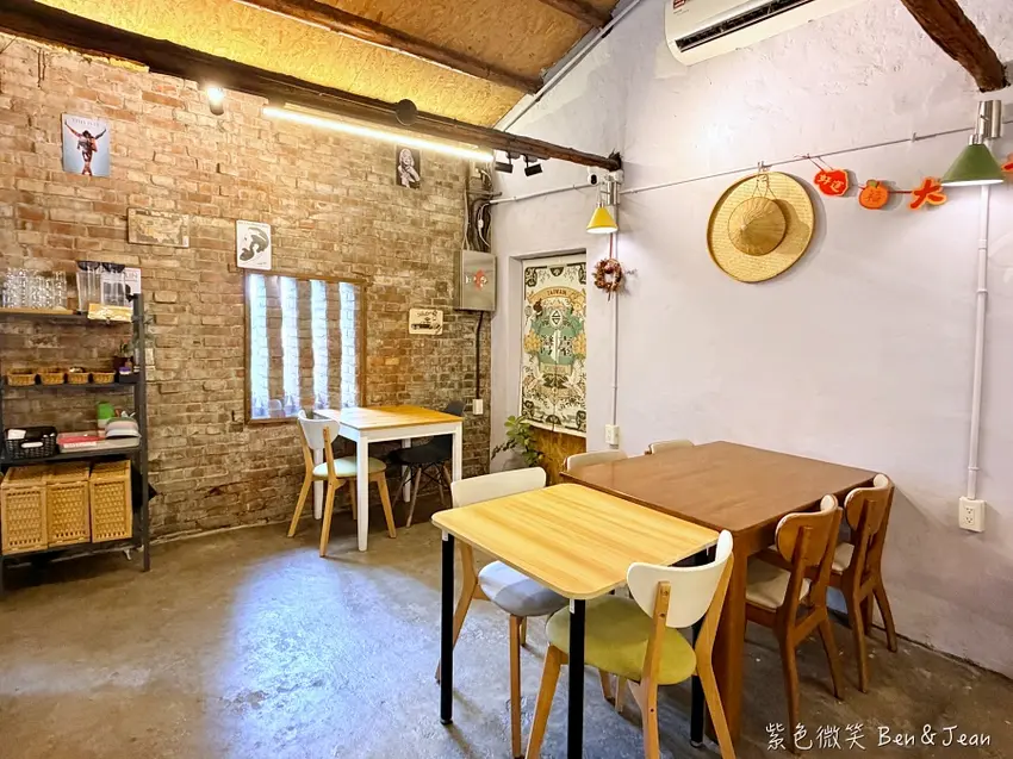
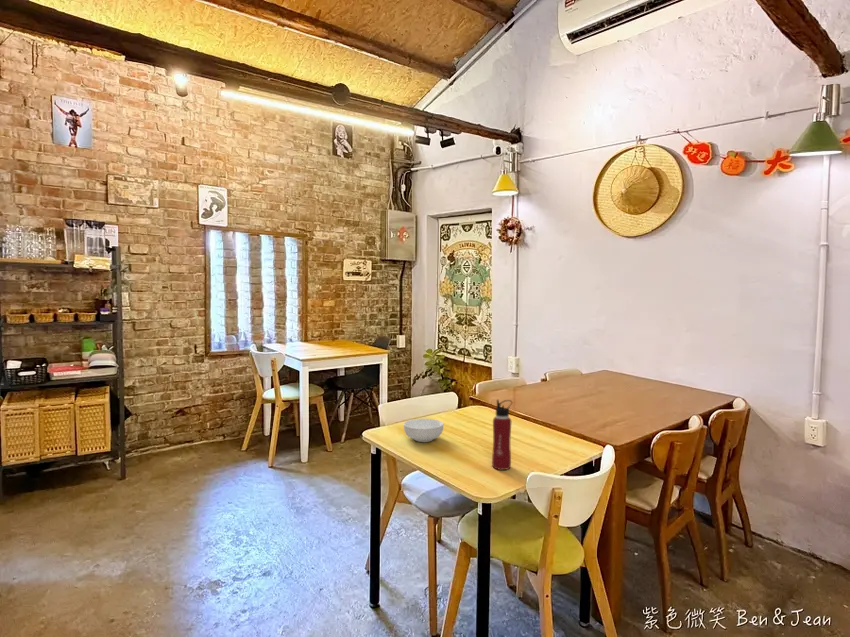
+ cereal bowl [403,418,444,443]
+ water bottle [491,398,513,471]
